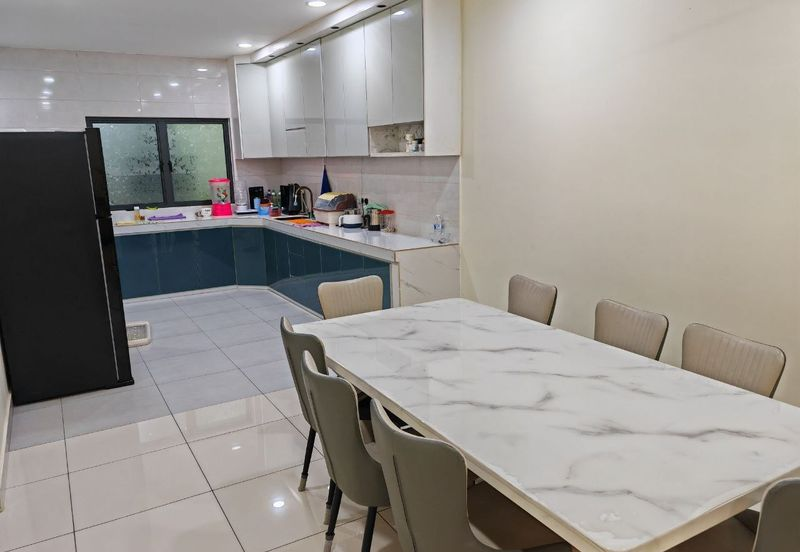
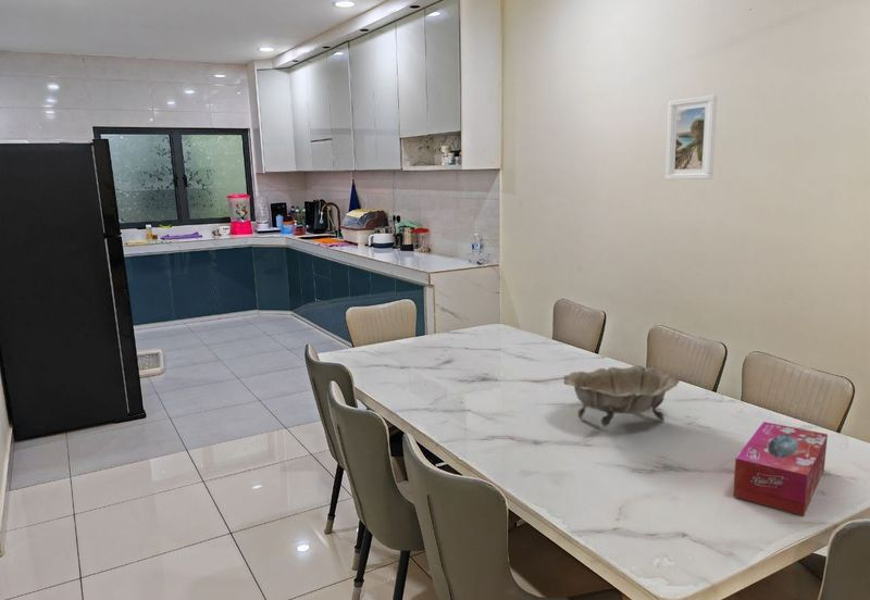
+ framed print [664,93,718,180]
+ tissue box [732,421,829,516]
+ decorative bowl [562,364,681,427]
